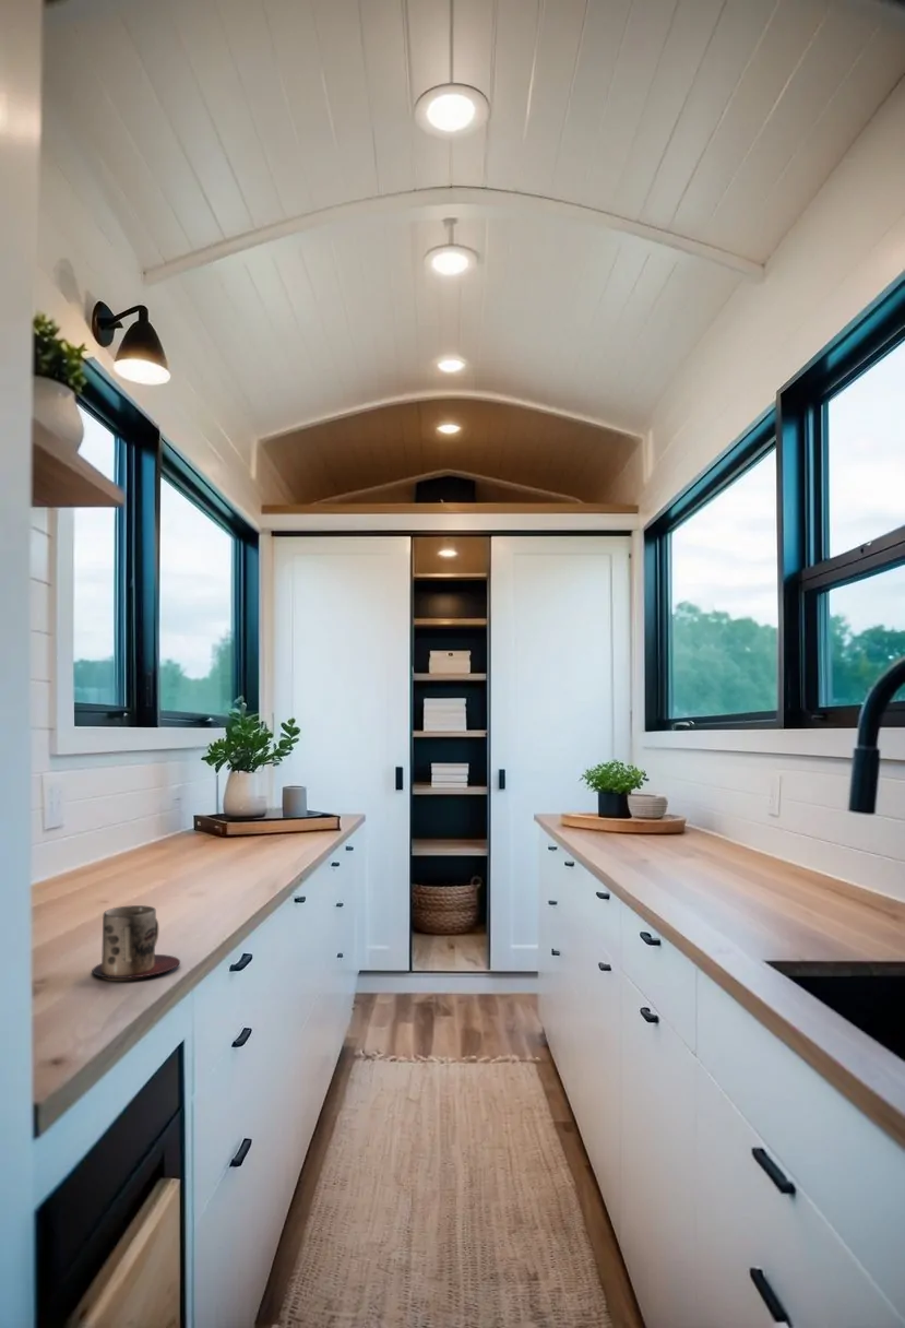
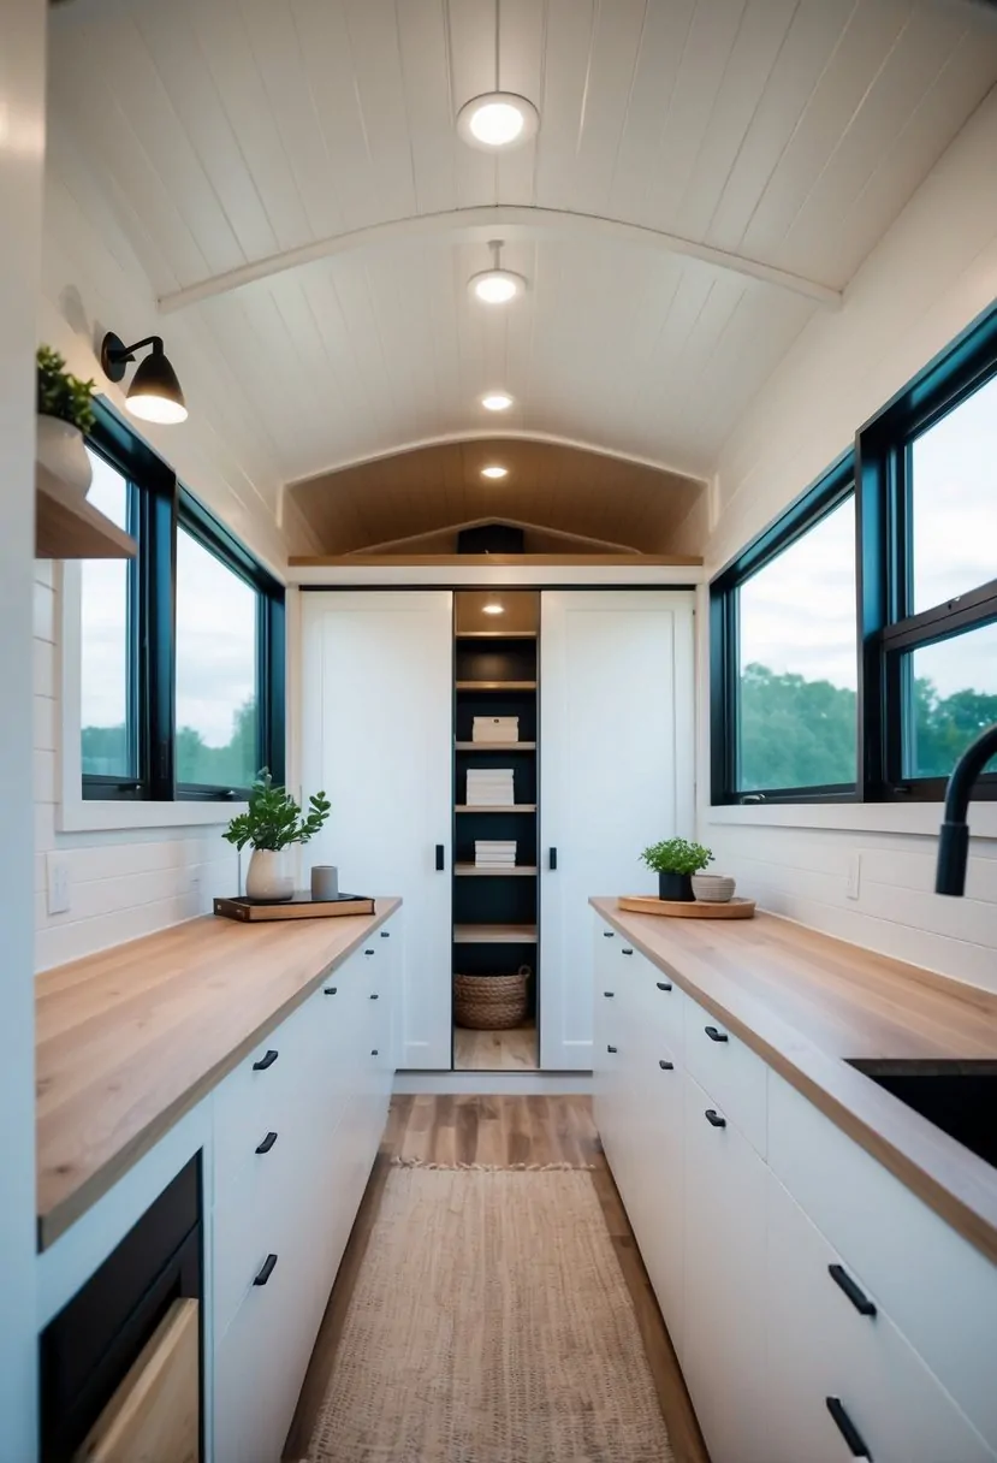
- mug [92,904,181,980]
